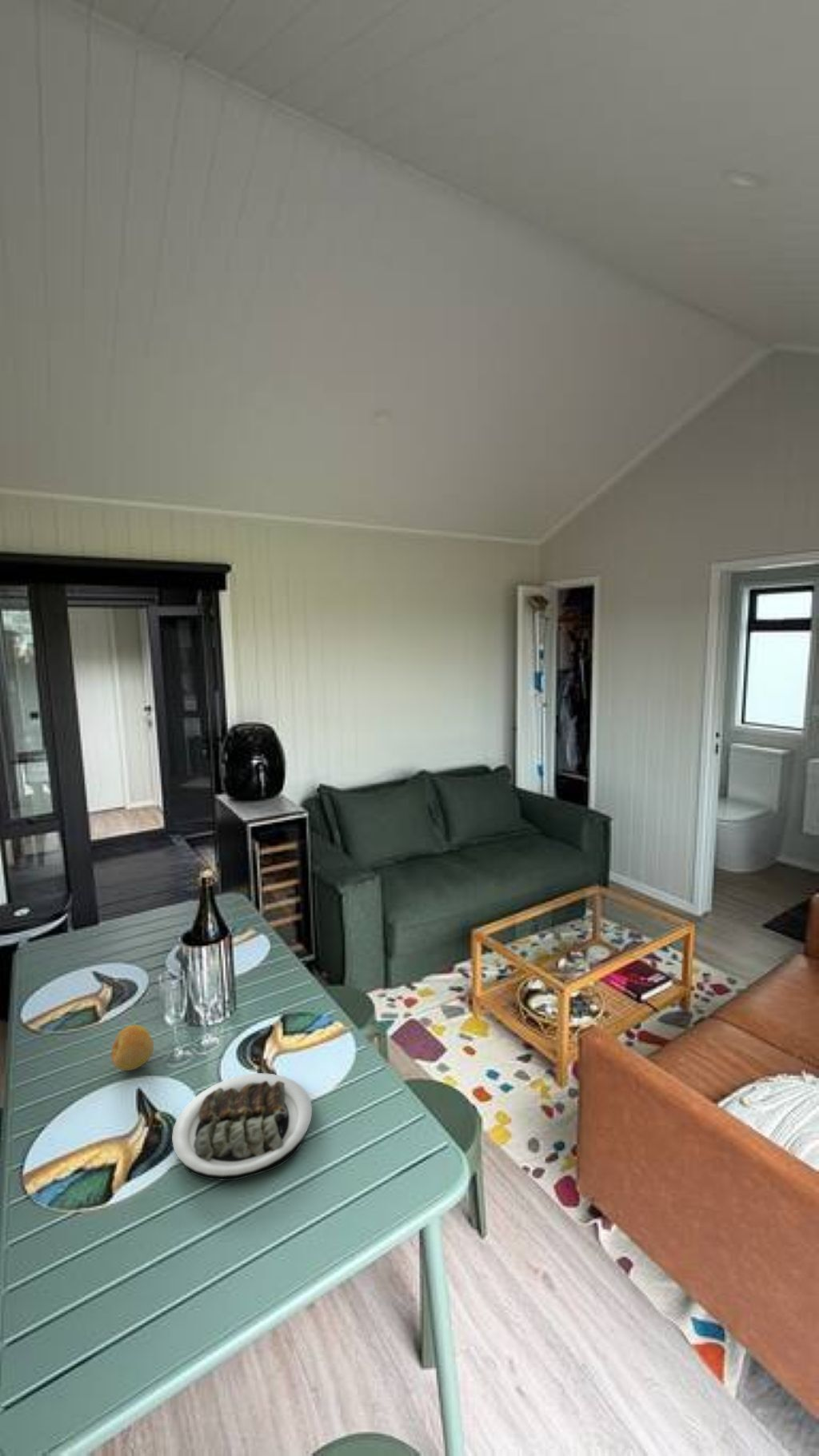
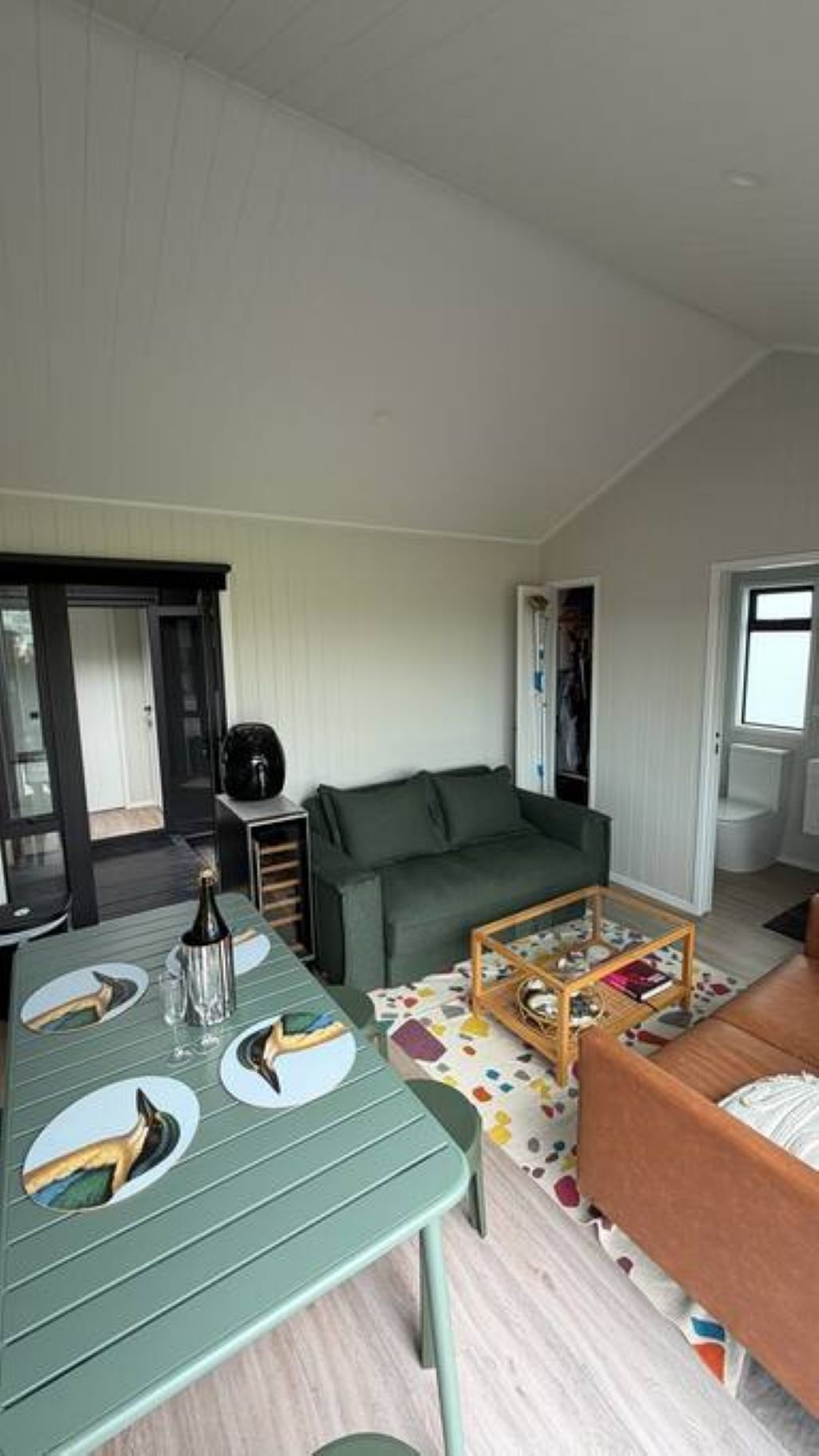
- plate [171,1072,313,1182]
- fruit [110,1024,154,1071]
